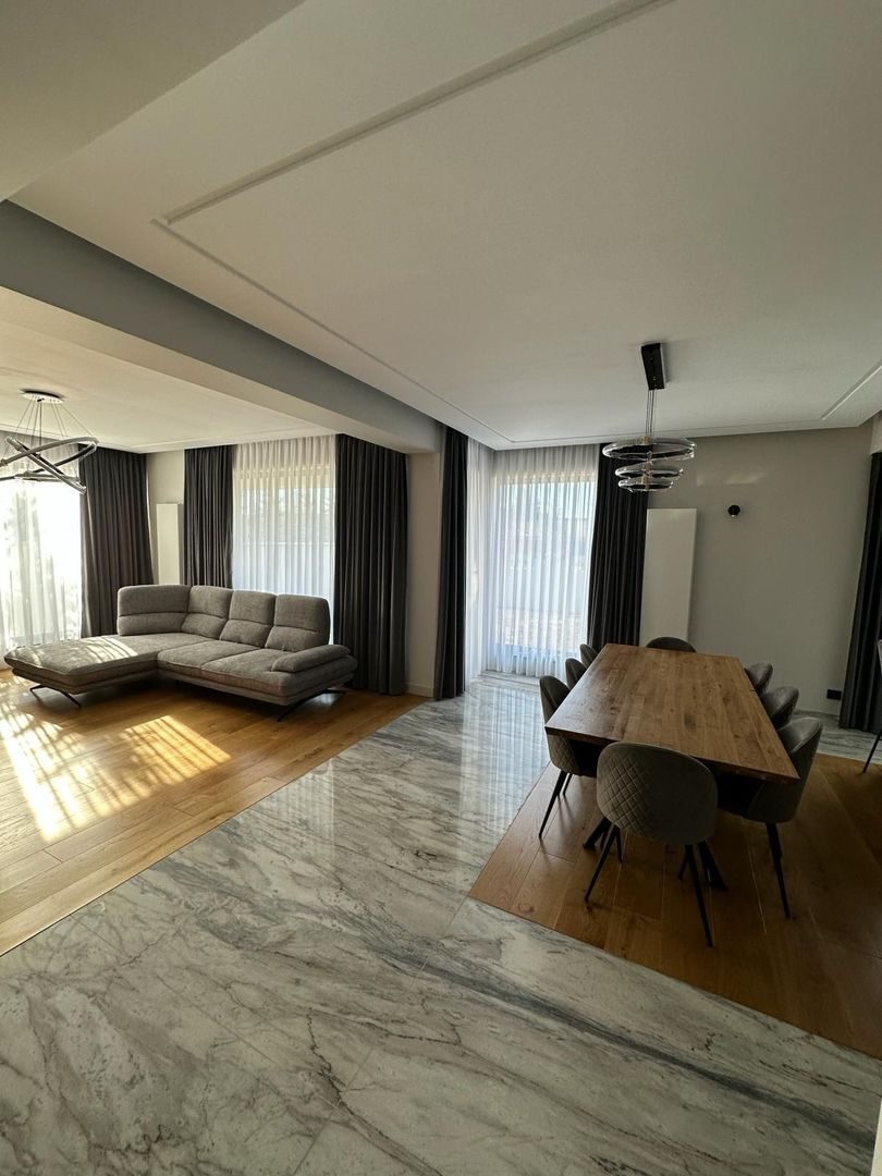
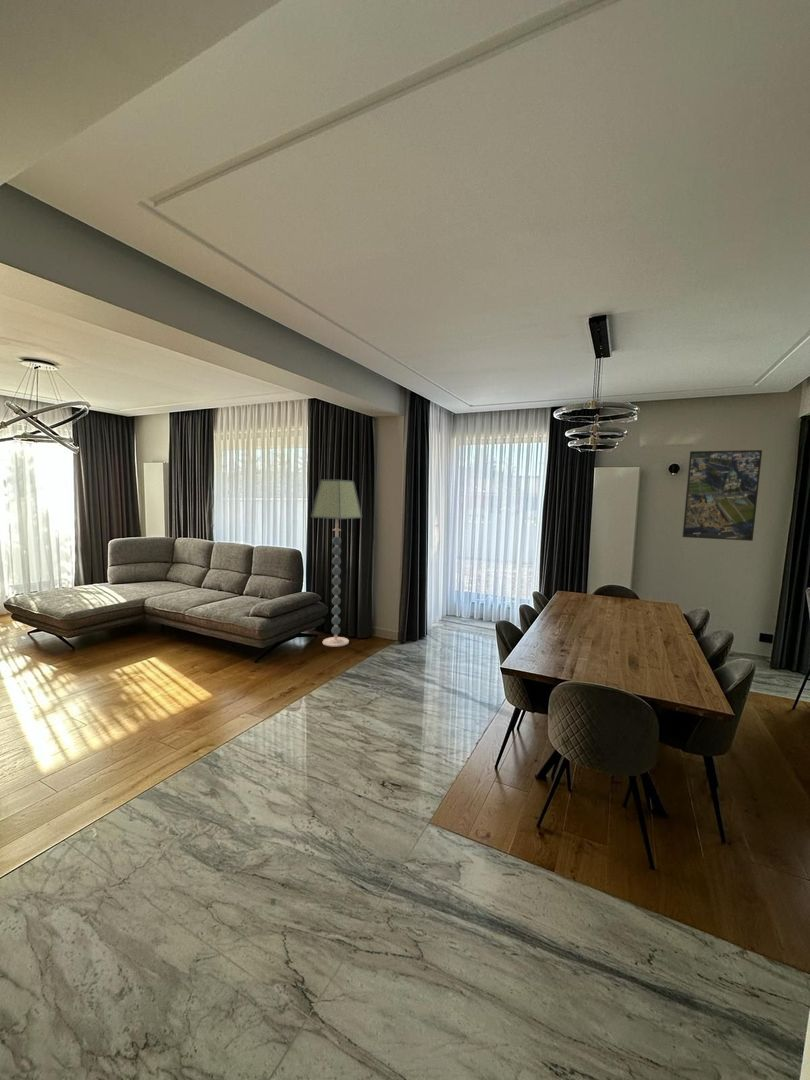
+ floor lamp [310,479,363,648]
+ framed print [681,449,763,542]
